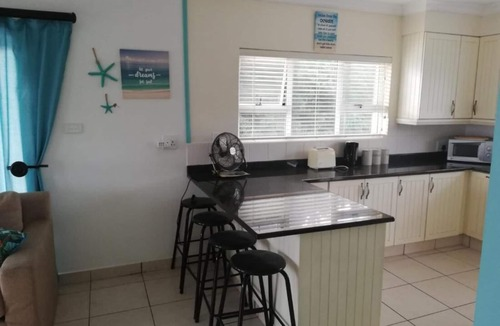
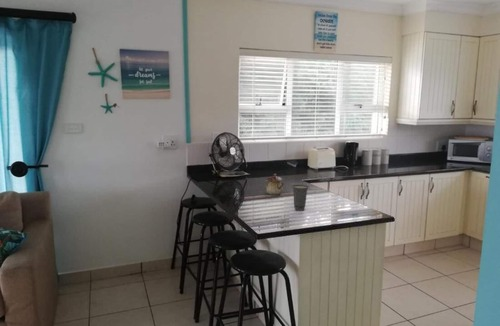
+ teapot [264,173,285,196]
+ cup [291,184,310,212]
